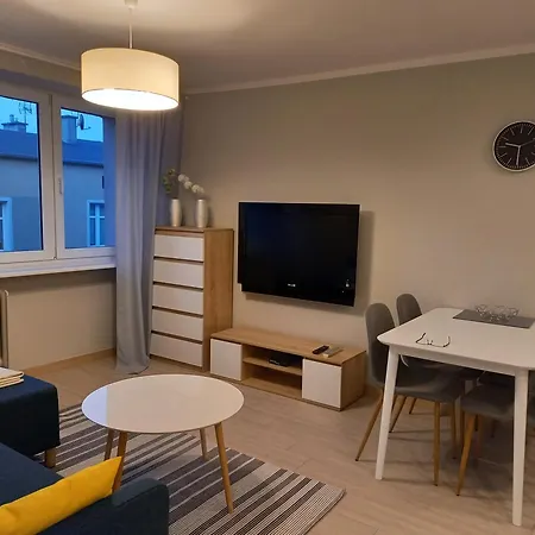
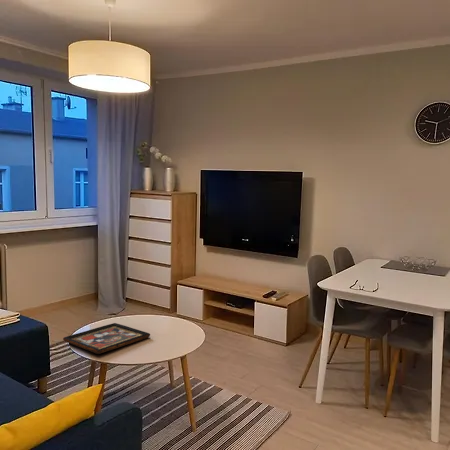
+ decorative tray [62,322,151,355]
